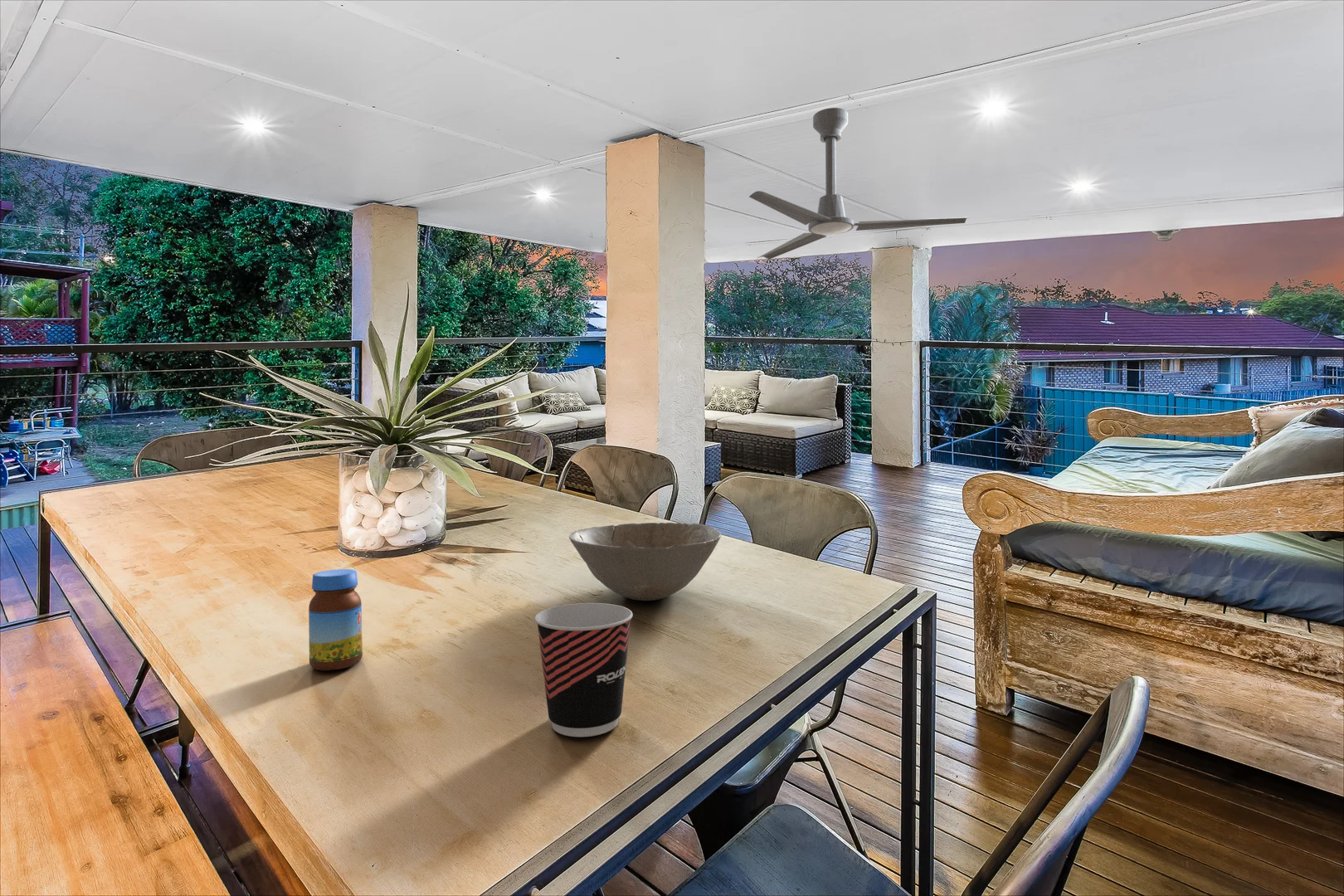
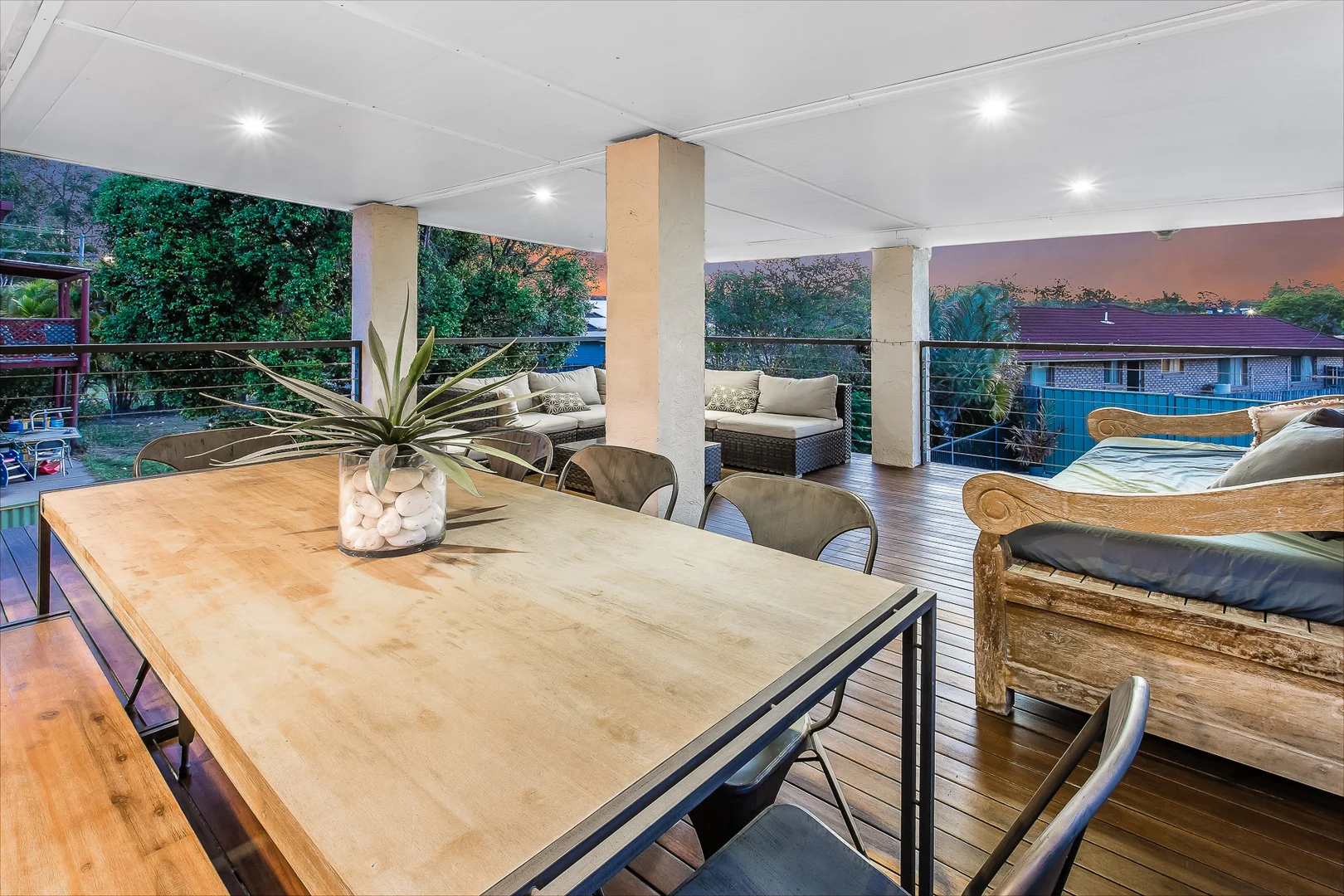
- ceiling fan [748,107,970,261]
- cup [534,602,634,738]
- bowl [568,522,723,601]
- jar [308,568,363,671]
